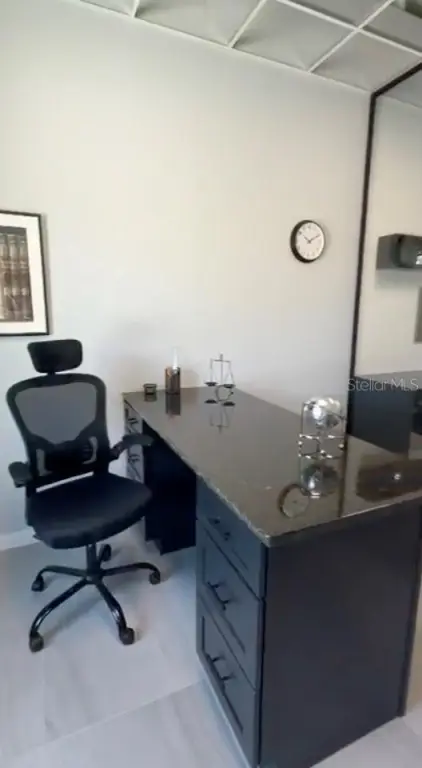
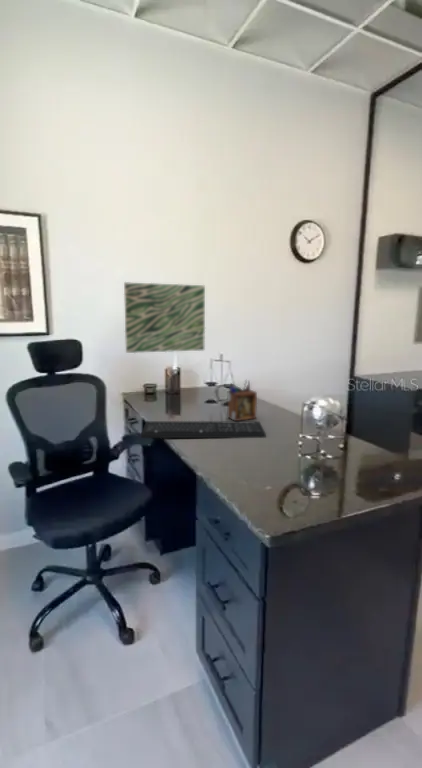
+ wall art [123,281,206,354]
+ keyboard [140,420,267,439]
+ desk organizer [227,379,258,422]
